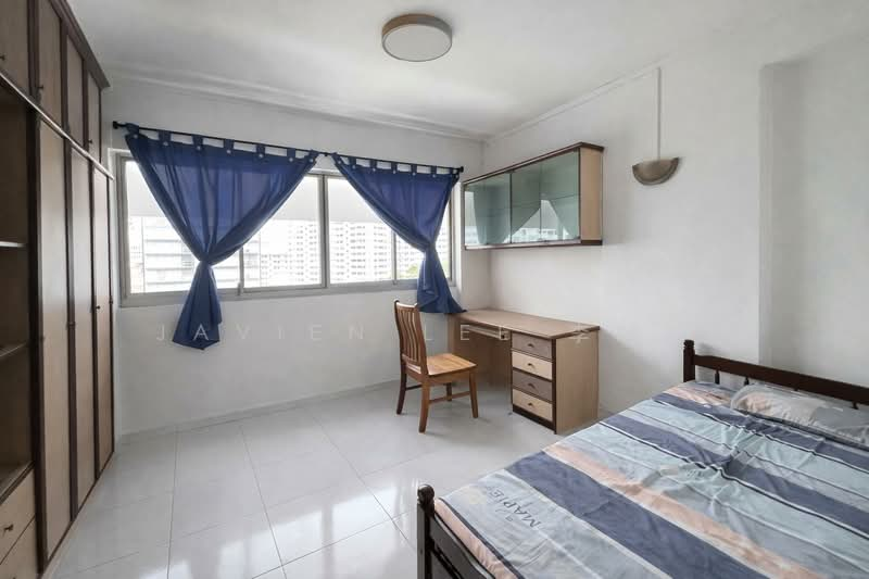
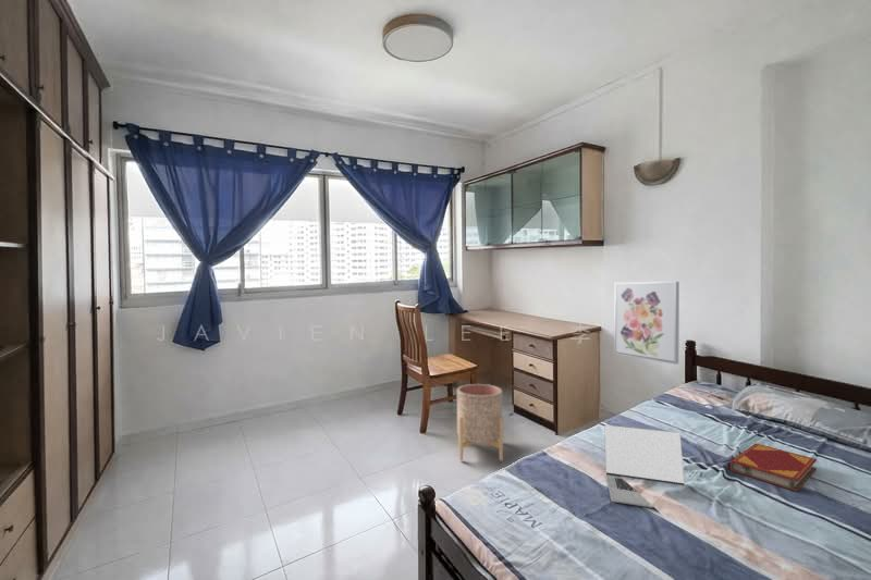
+ planter [456,383,504,462]
+ hardback book [729,442,818,493]
+ laptop [603,424,686,509]
+ wall art [613,281,680,366]
